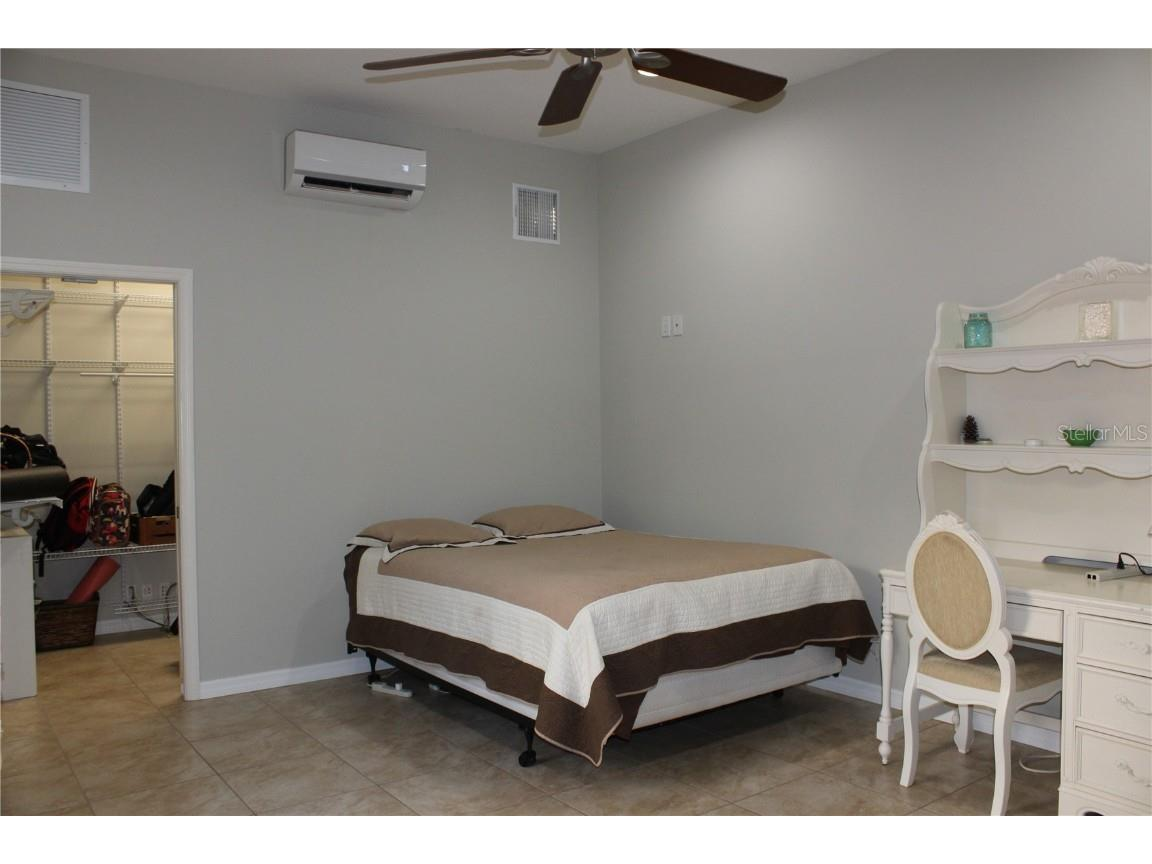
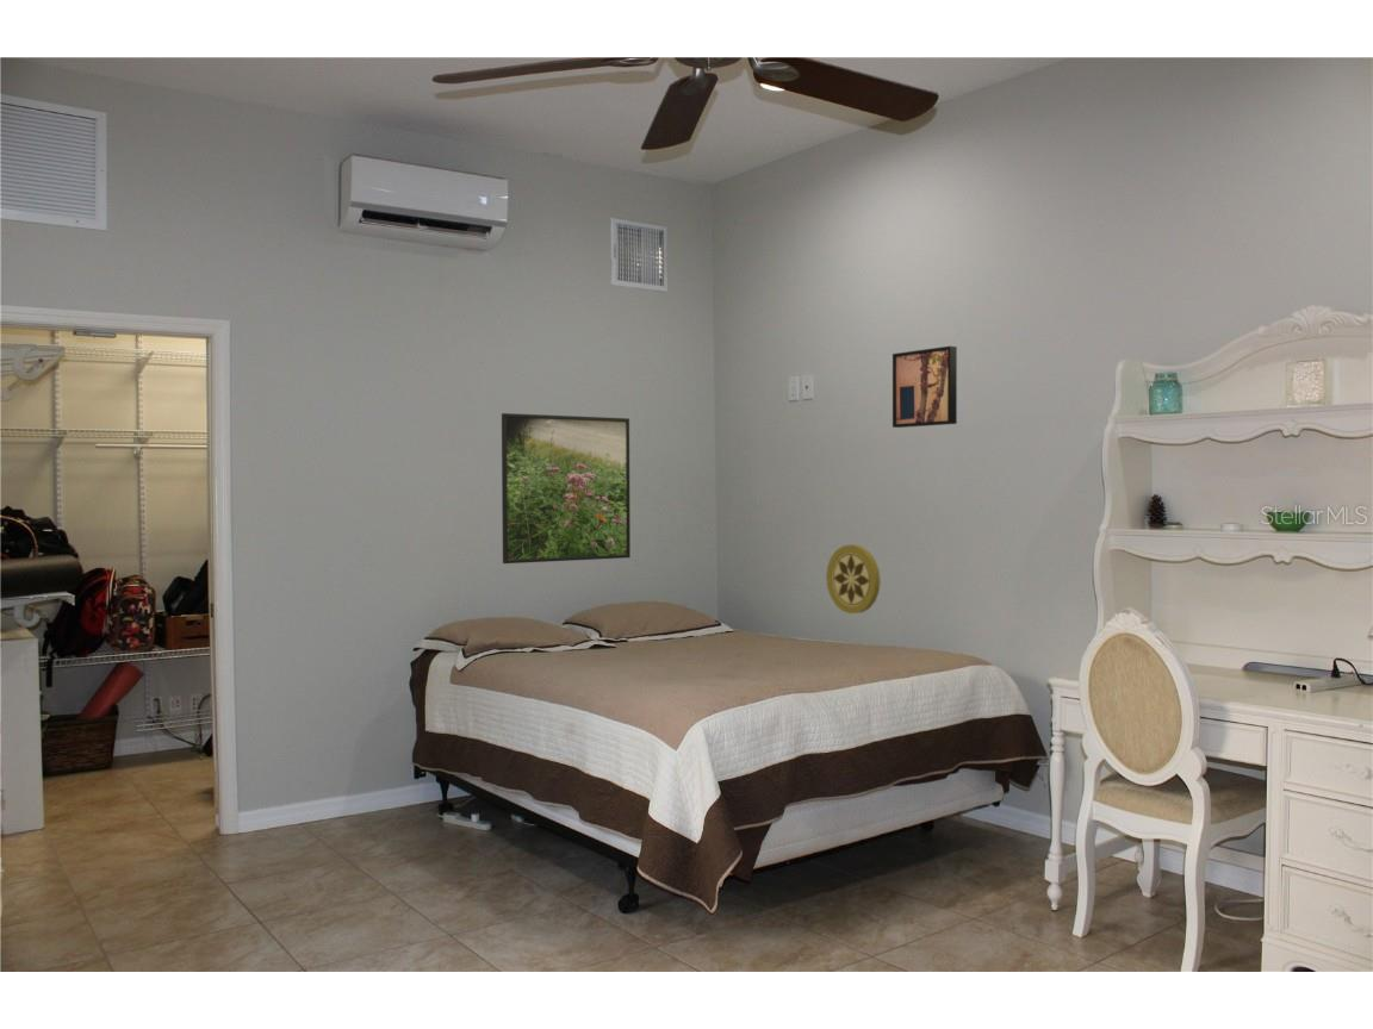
+ wall art [891,345,958,429]
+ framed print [501,412,632,565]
+ decorative plate [825,543,882,615]
